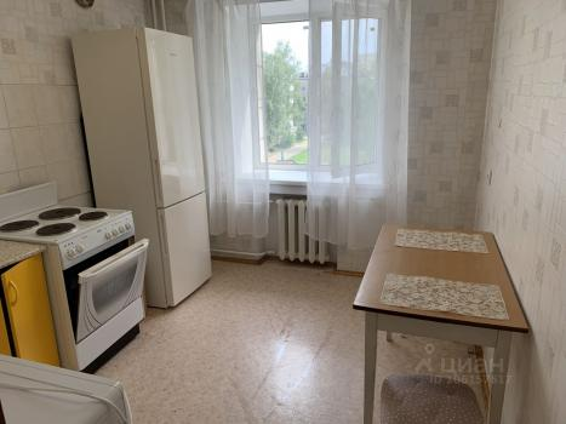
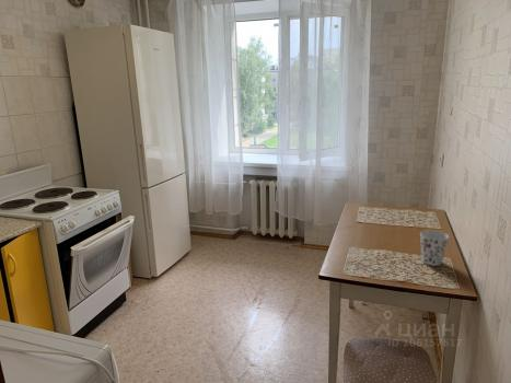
+ cup [419,229,450,267]
